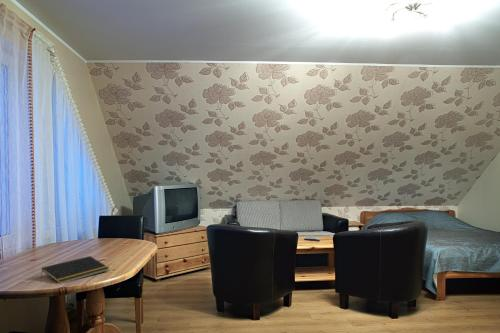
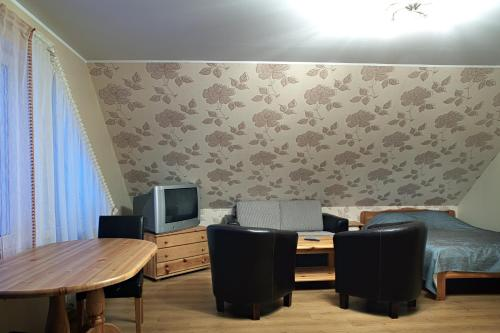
- notepad [40,255,110,284]
